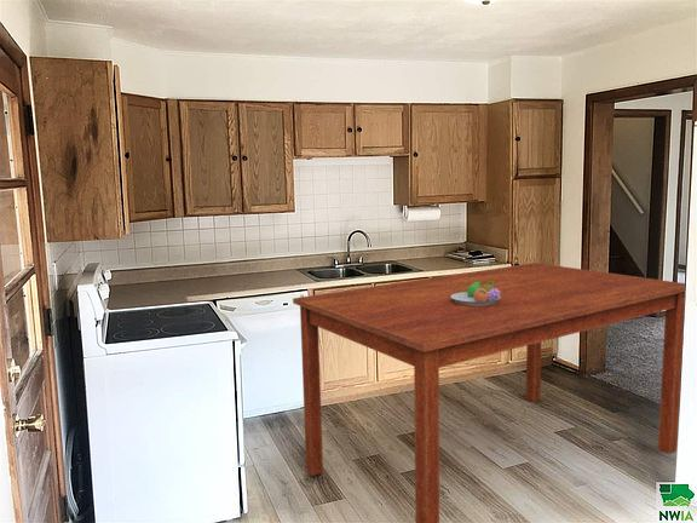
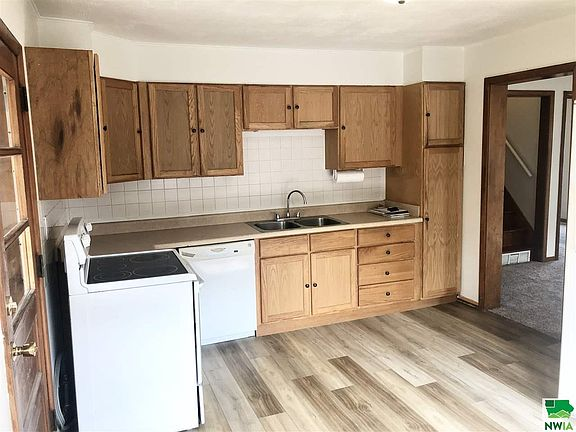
- fruit bowl [451,281,501,306]
- dining table [292,262,686,523]
